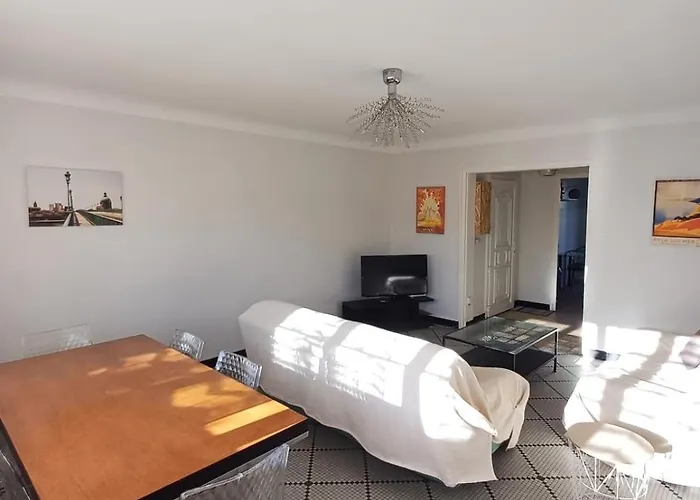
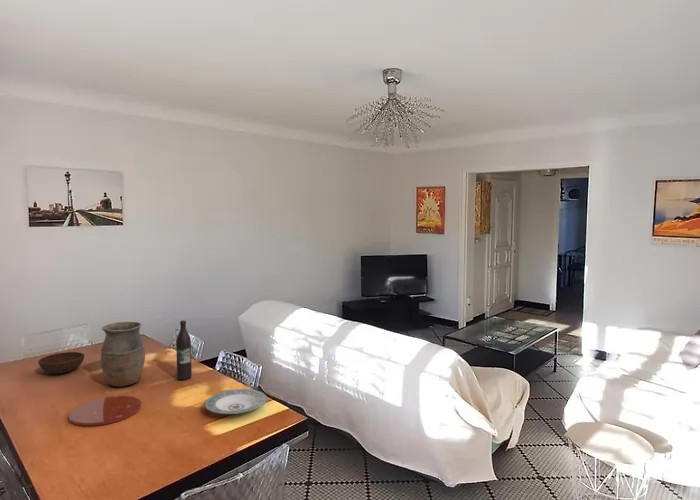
+ wine bottle [175,320,193,381]
+ vase [100,321,146,388]
+ plate [68,395,143,427]
+ bowl [37,351,86,375]
+ plate [204,388,268,415]
